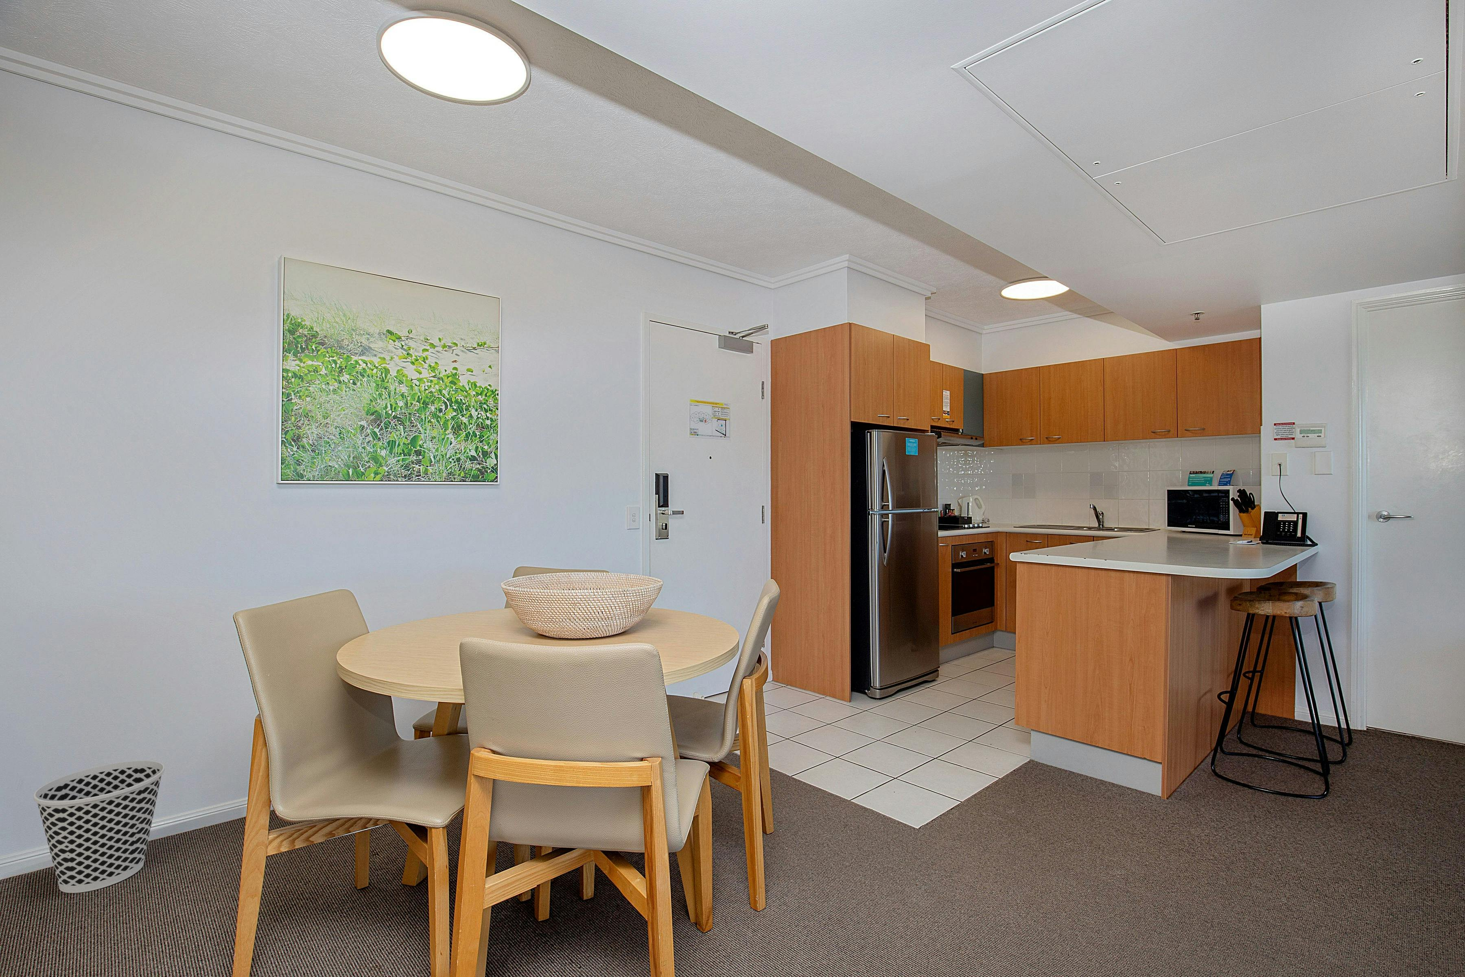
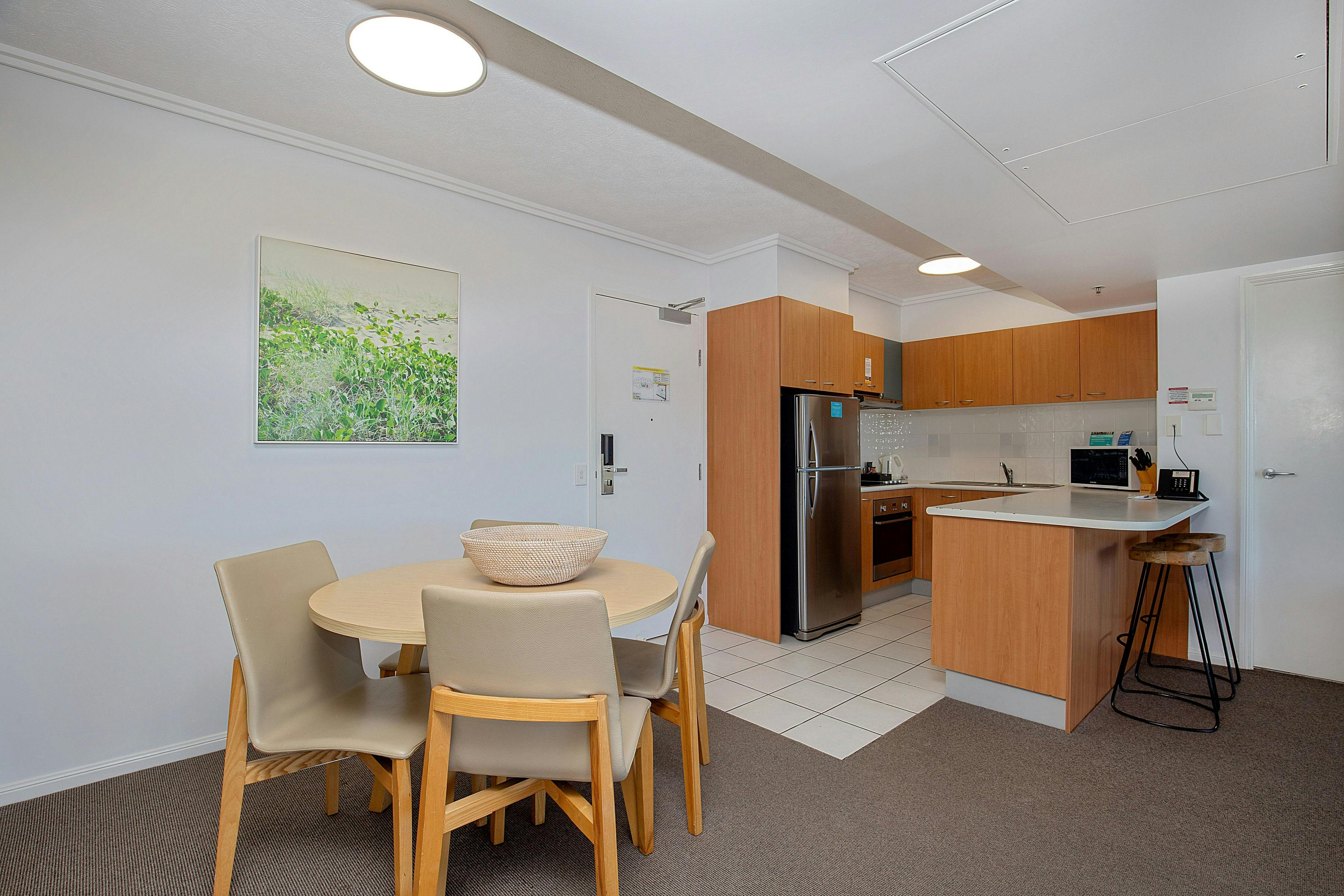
- wastebasket [33,760,166,893]
